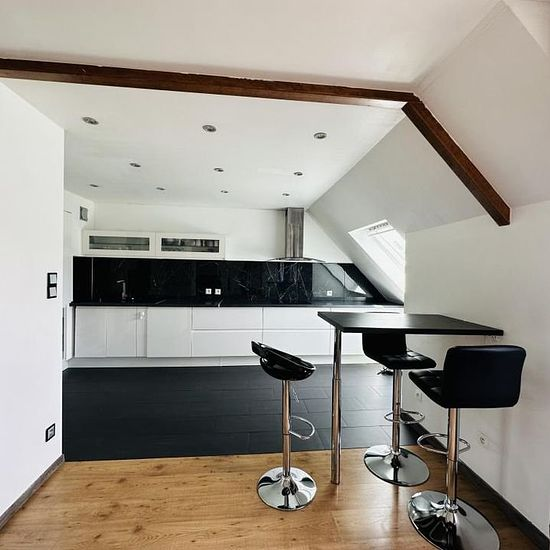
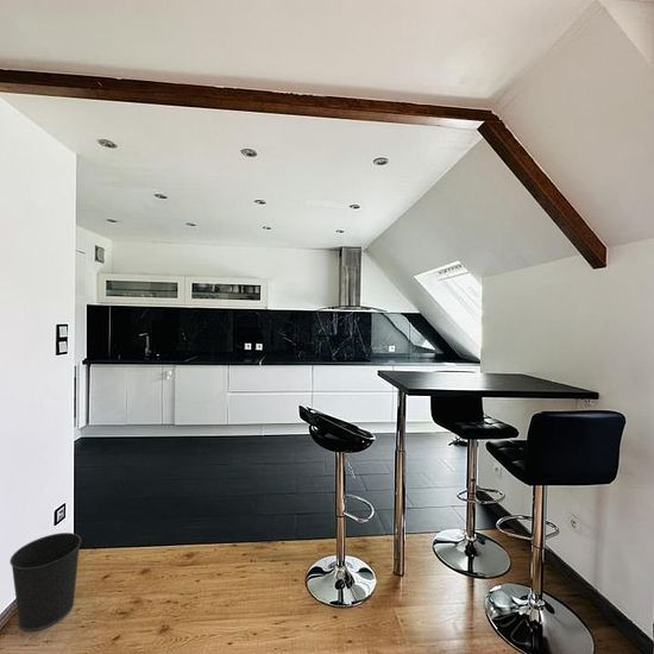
+ wastebasket [8,532,82,633]
